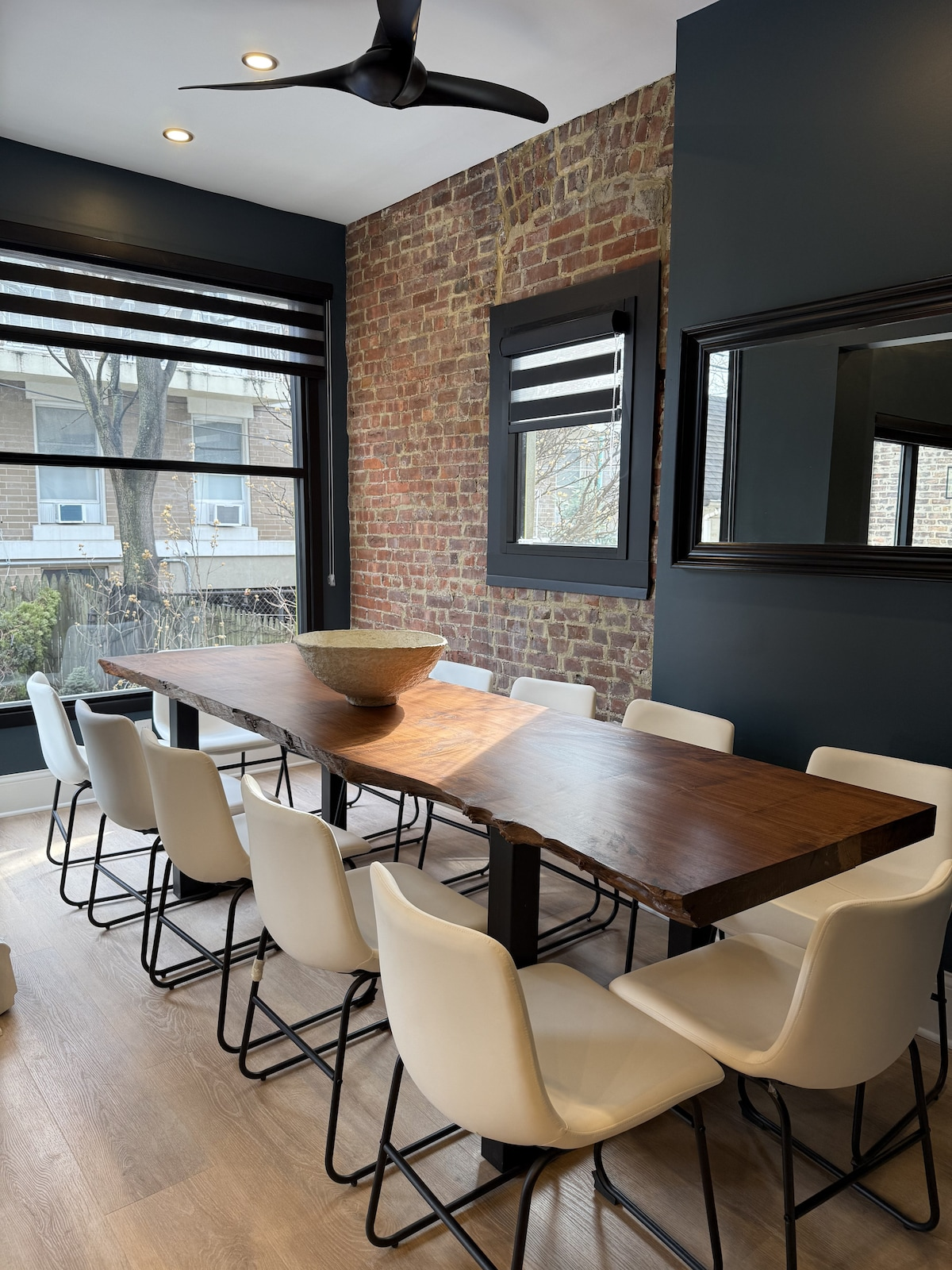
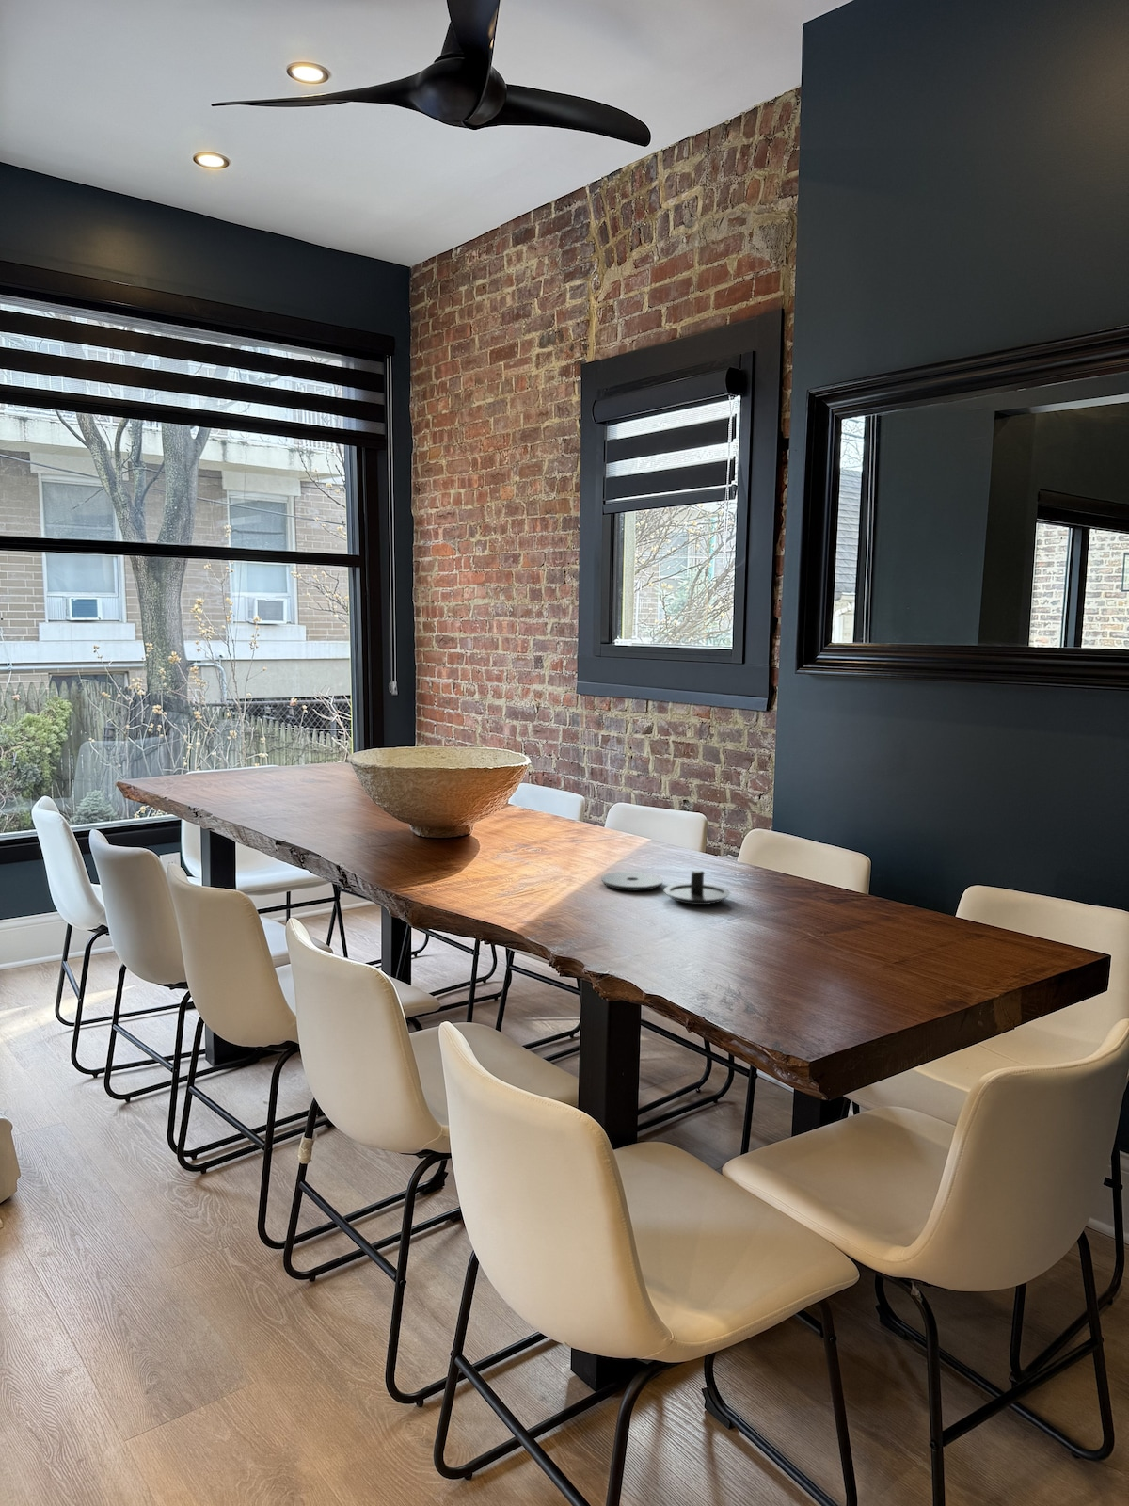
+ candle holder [600,869,731,906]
